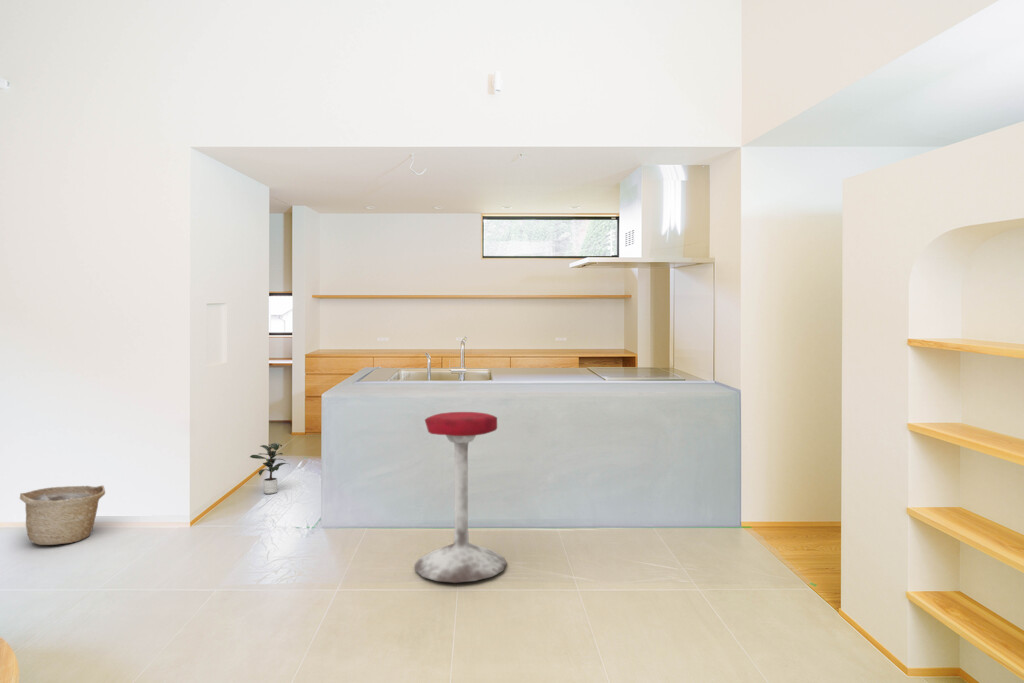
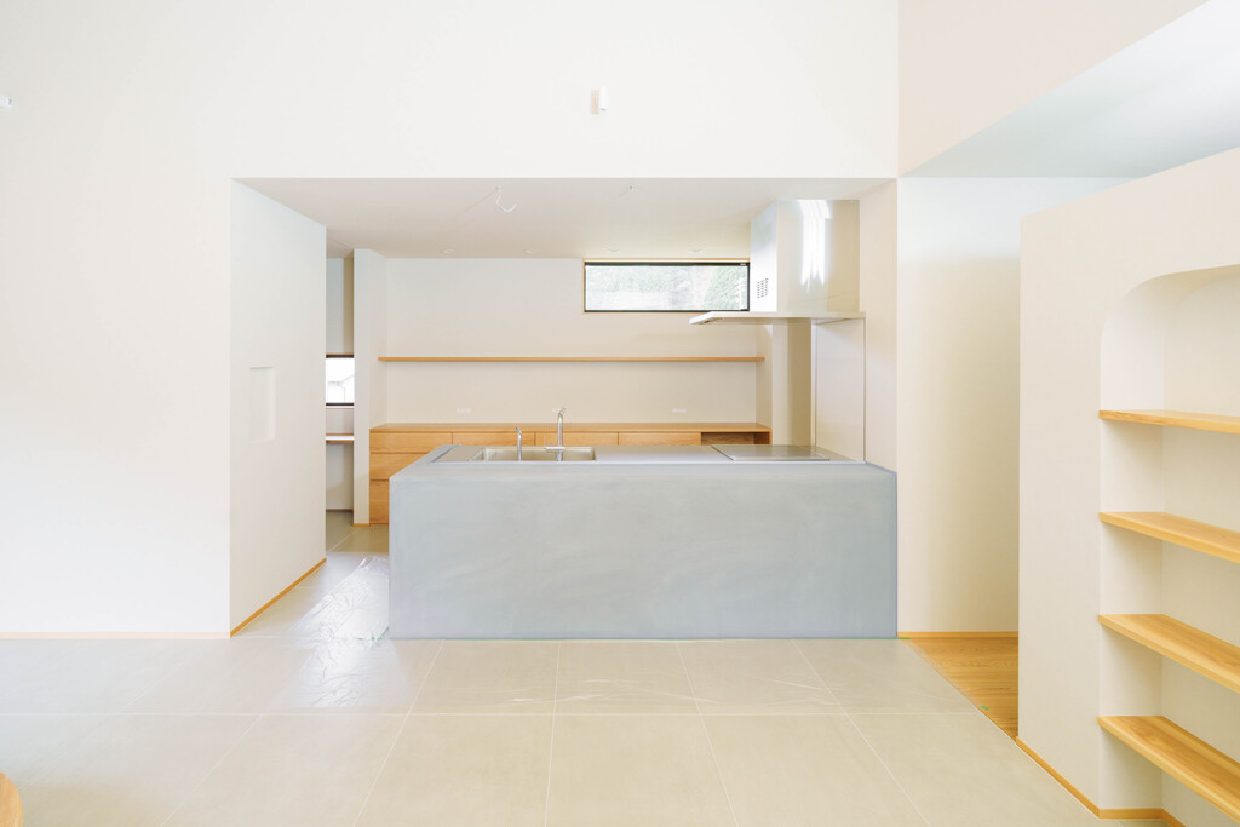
- stool [414,411,508,584]
- basket [18,485,106,546]
- potted plant [249,442,289,495]
